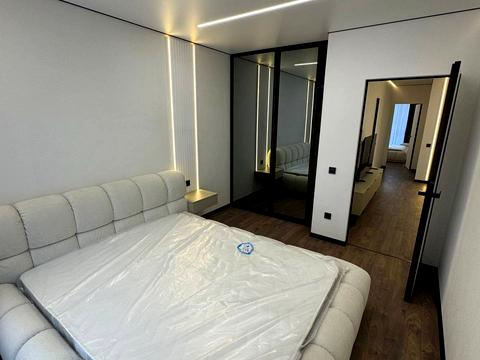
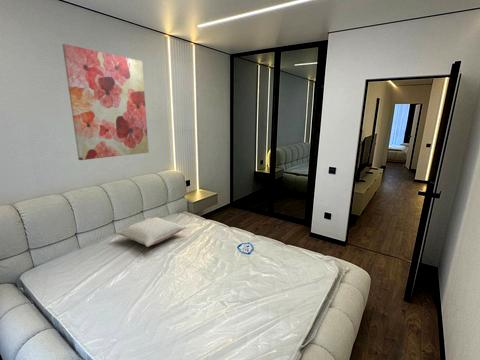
+ wall art [61,43,150,161]
+ pillow [115,215,187,248]
